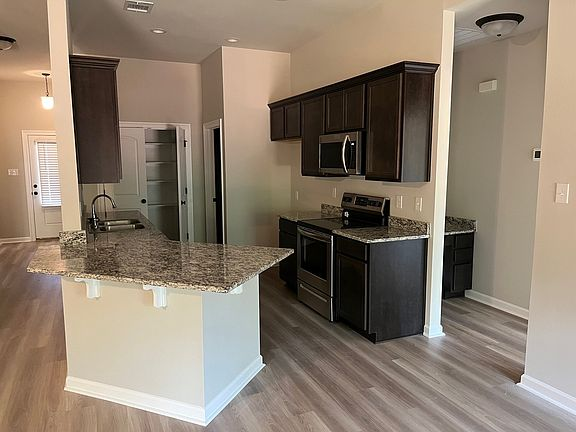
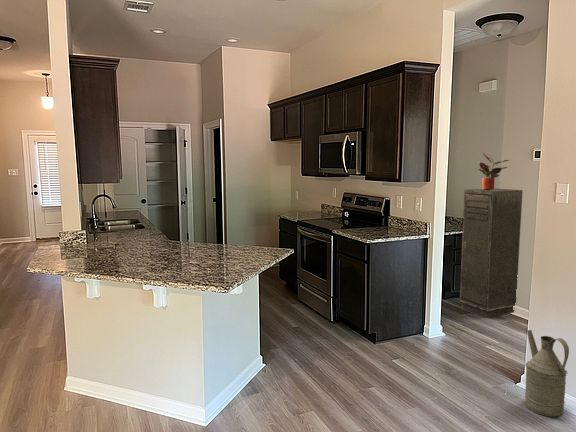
+ potted plant [478,152,510,190]
+ watering can [524,329,570,418]
+ storage cabinet [459,187,524,319]
